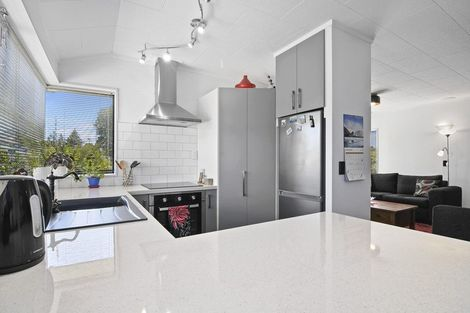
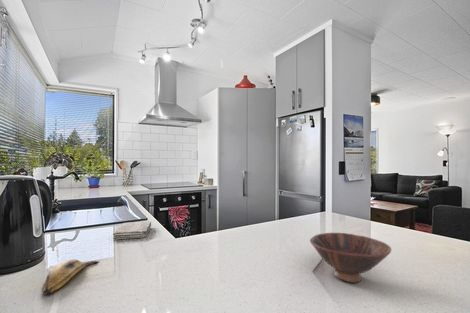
+ bowl [309,232,392,284]
+ washcloth [112,220,152,241]
+ banana [41,258,101,296]
